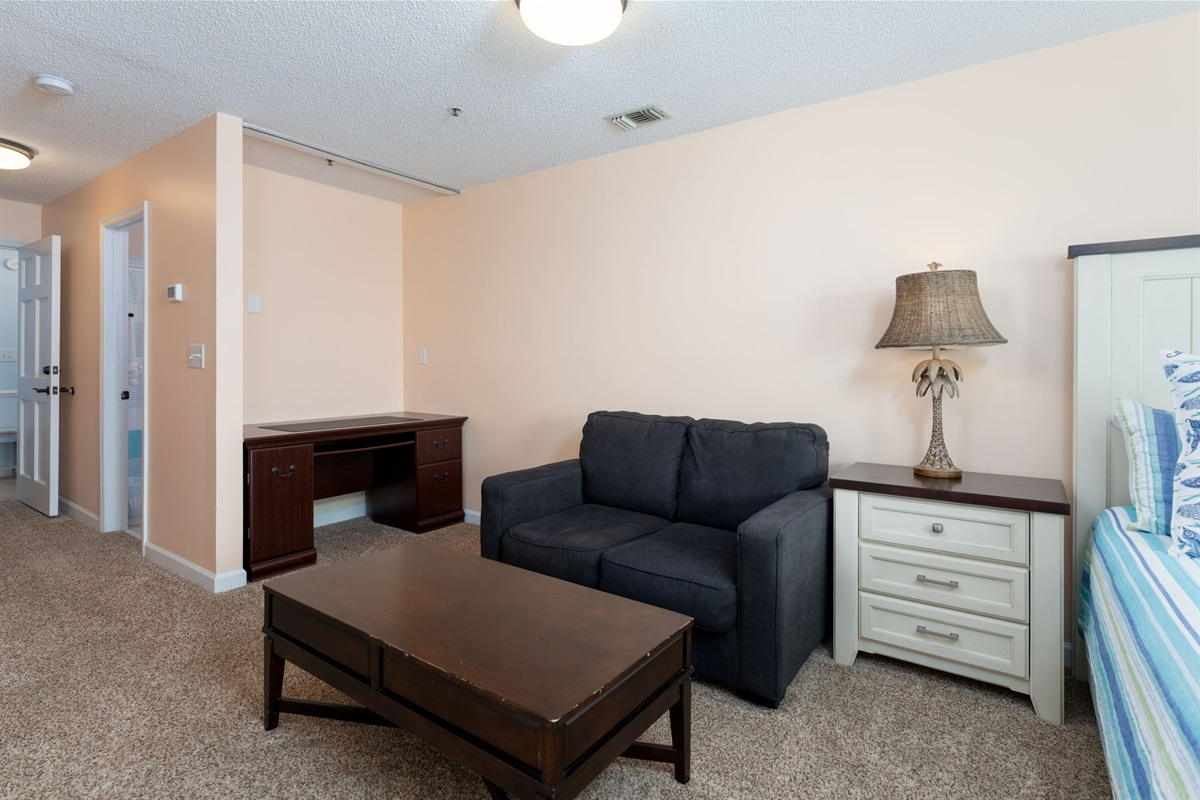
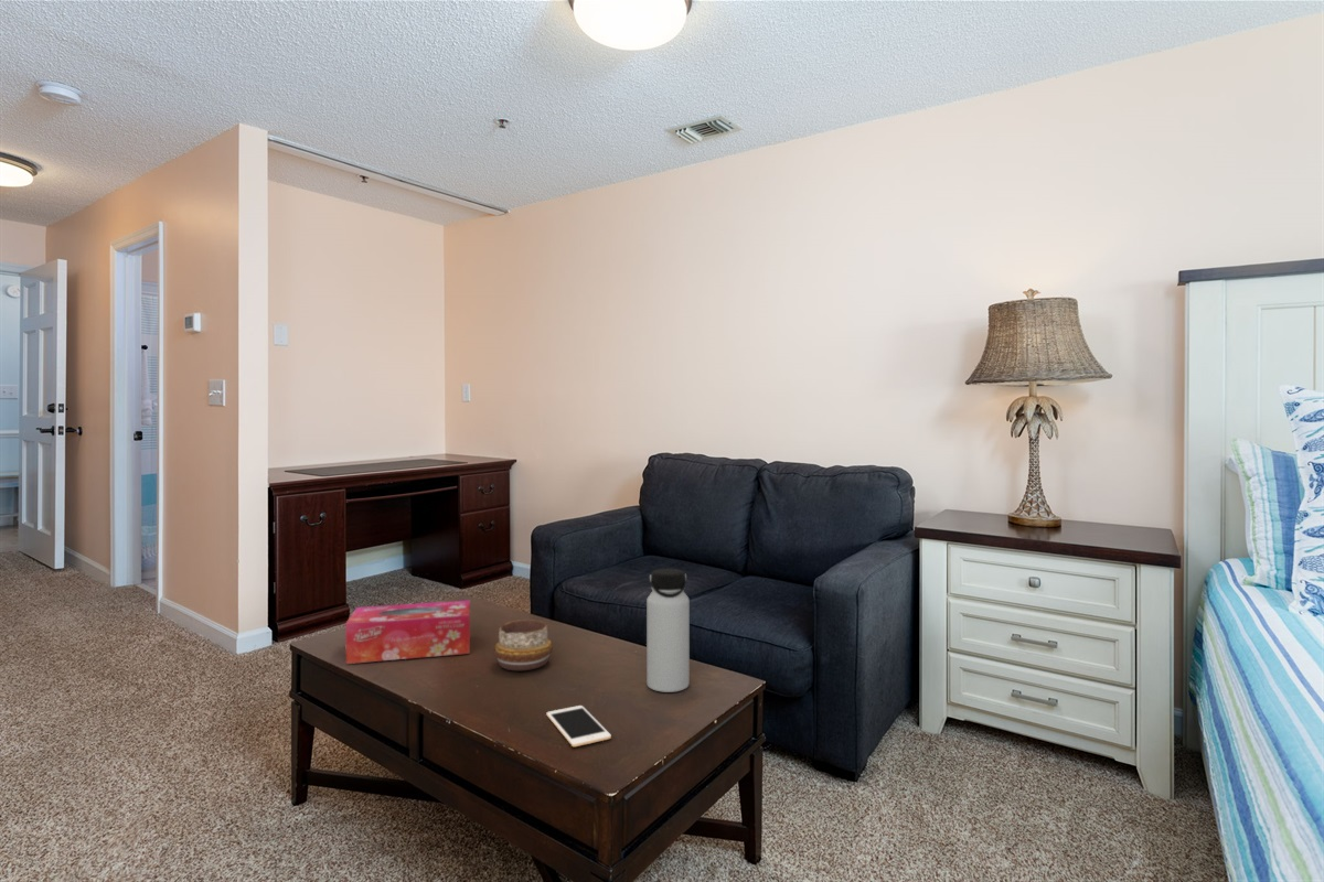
+ water bottle [645,568,691,693]
+ cell phone [545,704,612,747]
+ tissue box [344,600,471,665]
+ decorative bowl [493,619,553,671]
